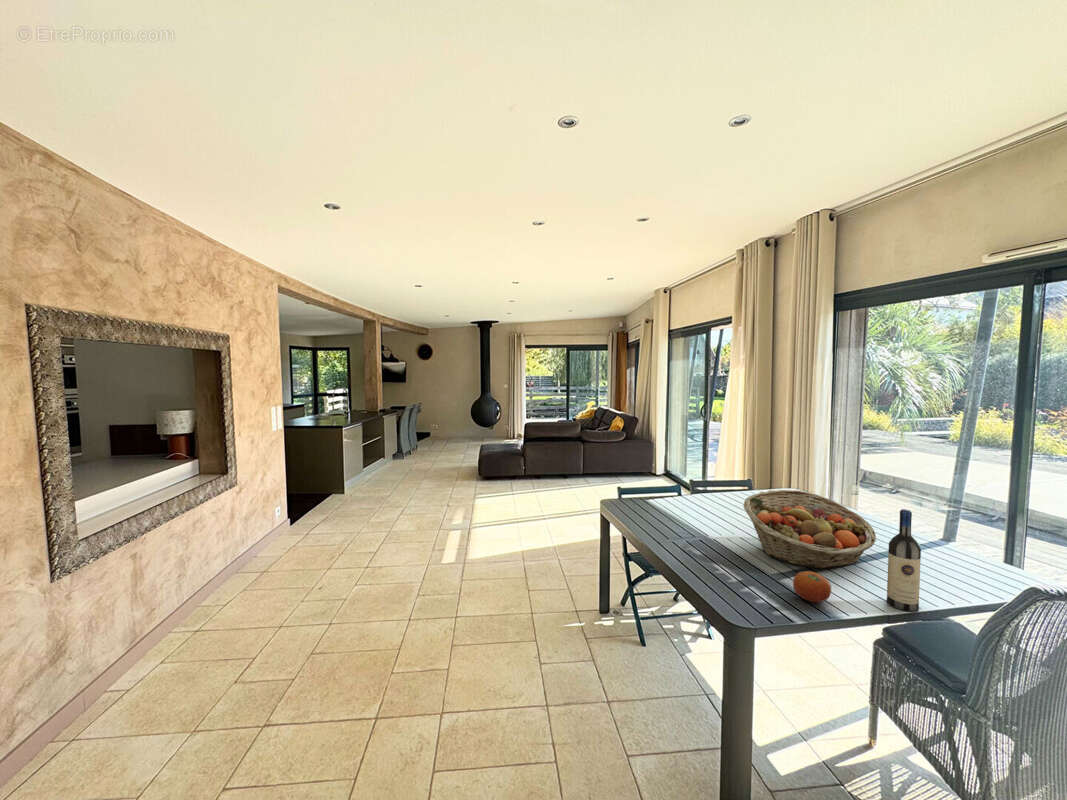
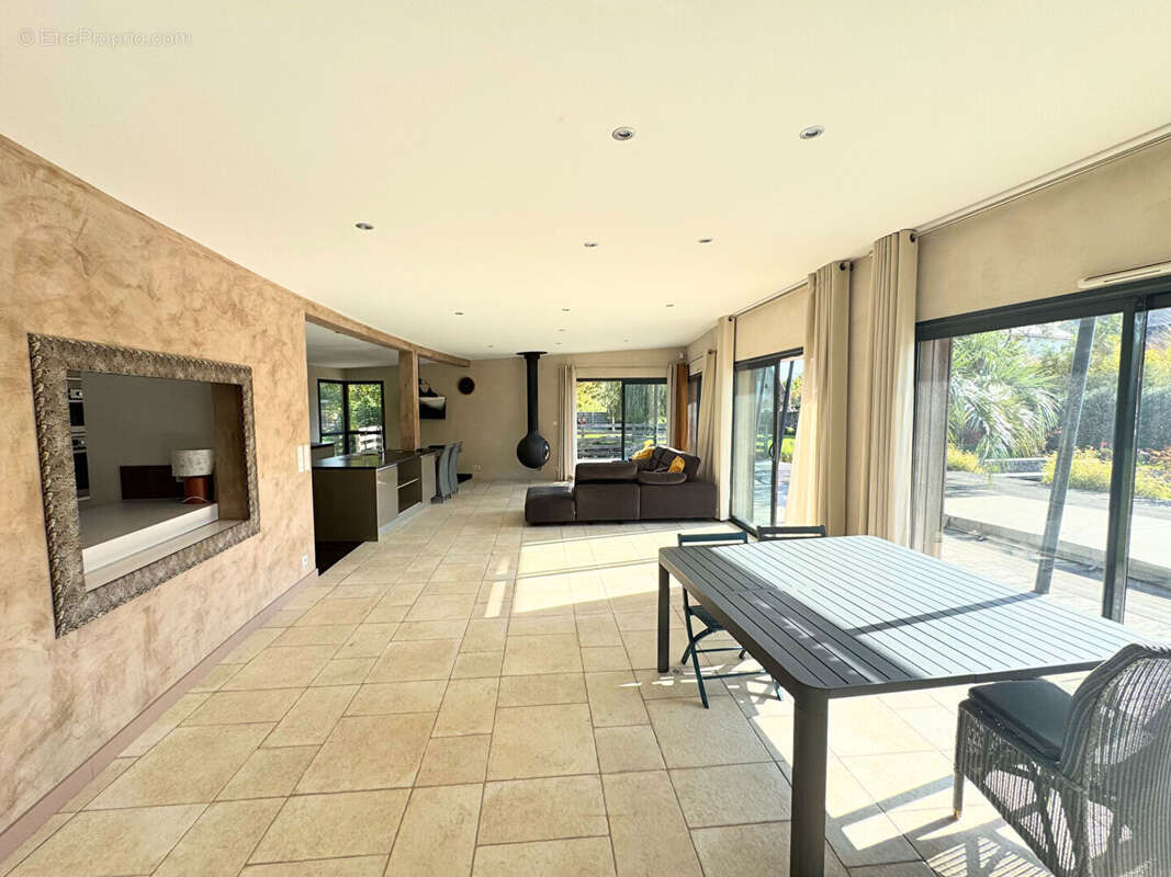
- fruit [792,570,832,603]
- fruit basket [742,489,877,570]
- wine bottle [886,508,922,613]
